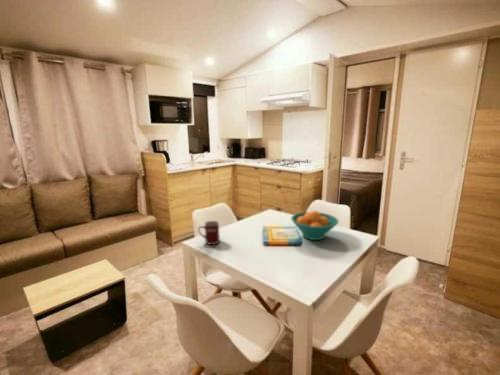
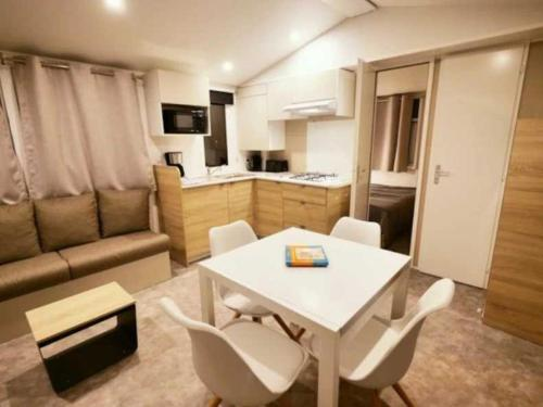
- fruit bowl [290,210,340,241]
- mug [197,220,221,246]
